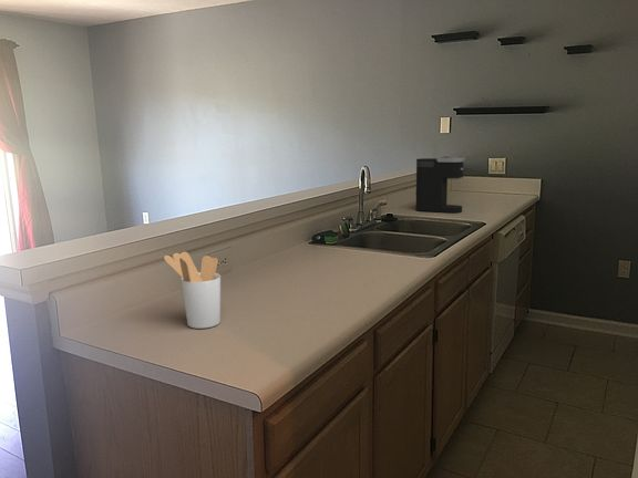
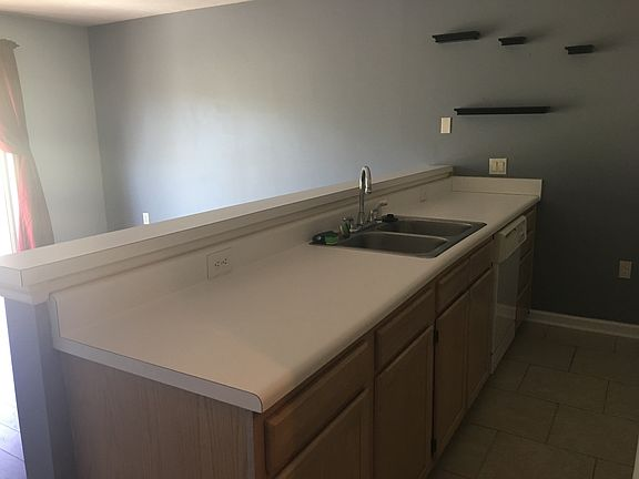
- utensil holder [163,251,222,330]
- coffee maker [414,156,466,214]
